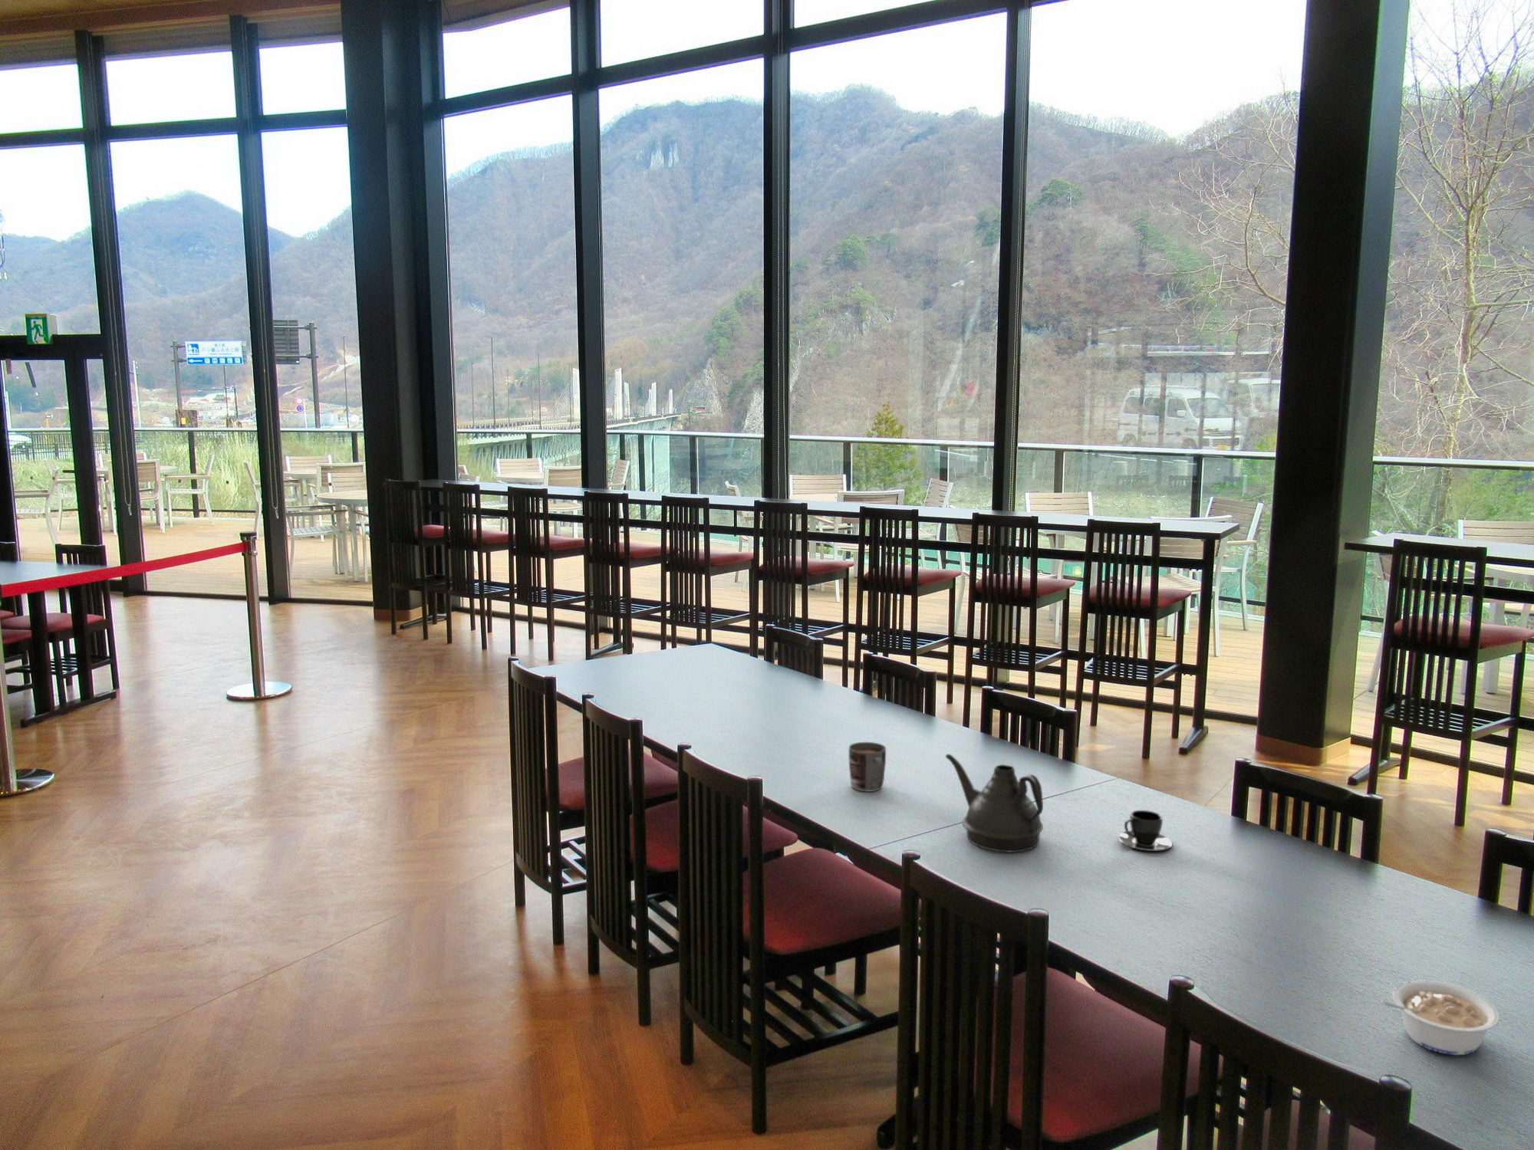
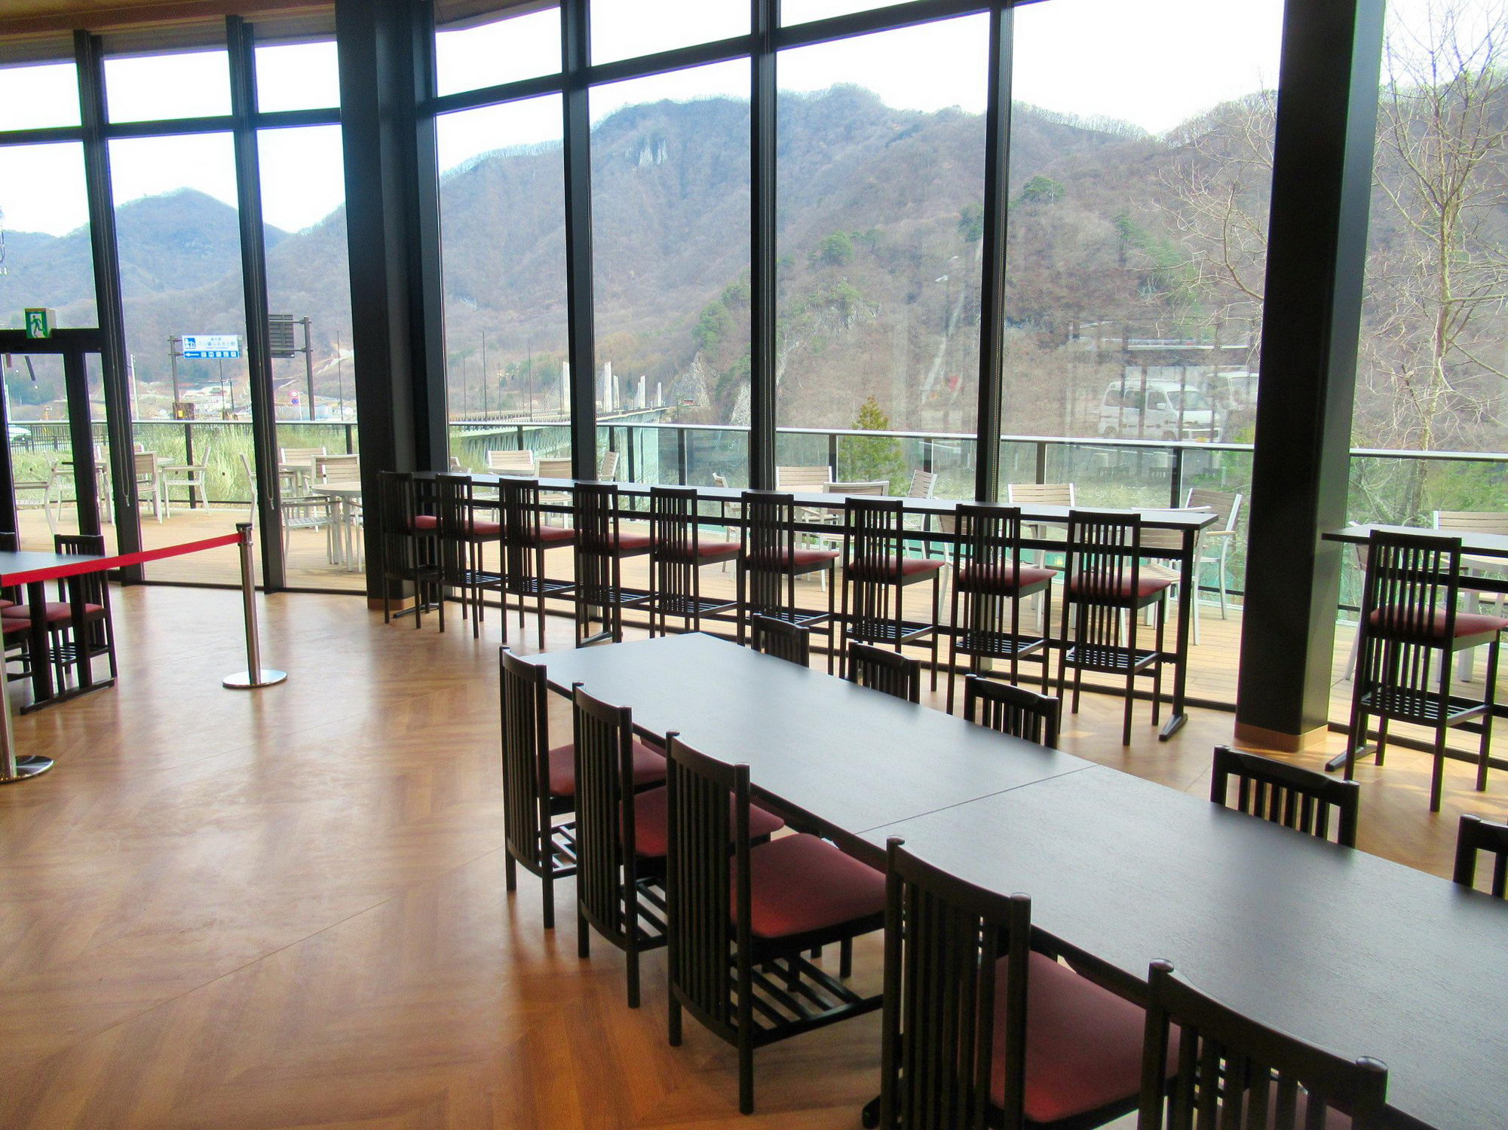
- teacup [1117,809,1174,852]
- legume [1381,978,1500,1056]
- mug [848,742,887,792]
- teapot [945,753,1044,853]
